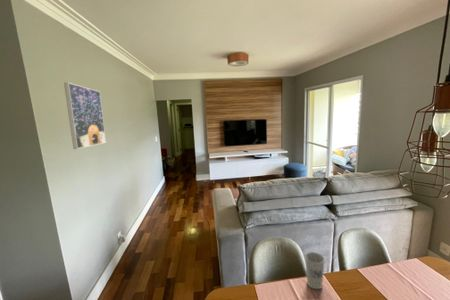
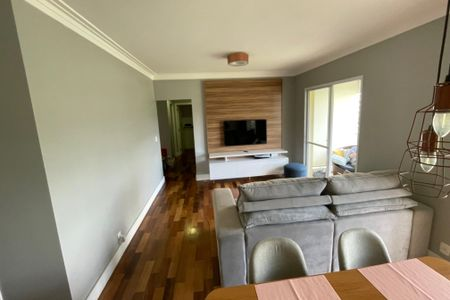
- cup [304,251,326,290]
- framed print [63,82,107,150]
